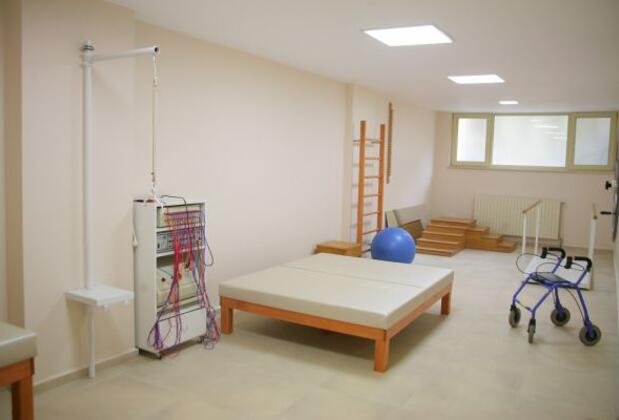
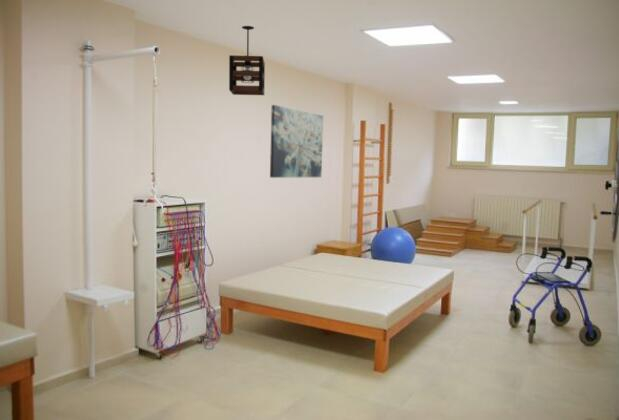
+ pendant light [228,25,266,96]
+ wall art [269,104,324,179]
